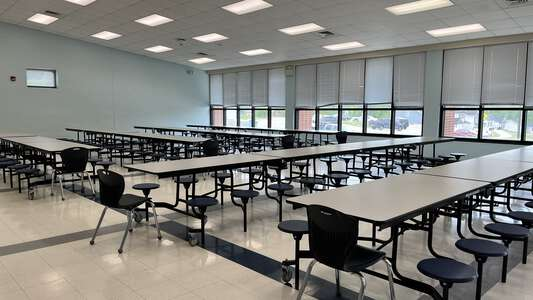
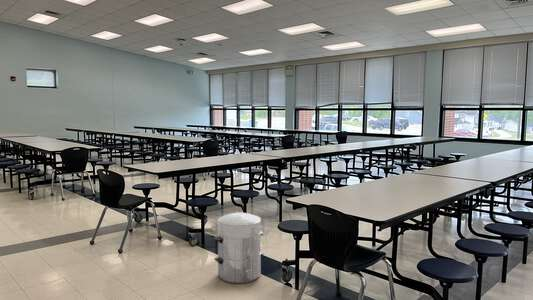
+ waste bin [213,210,265,284]
